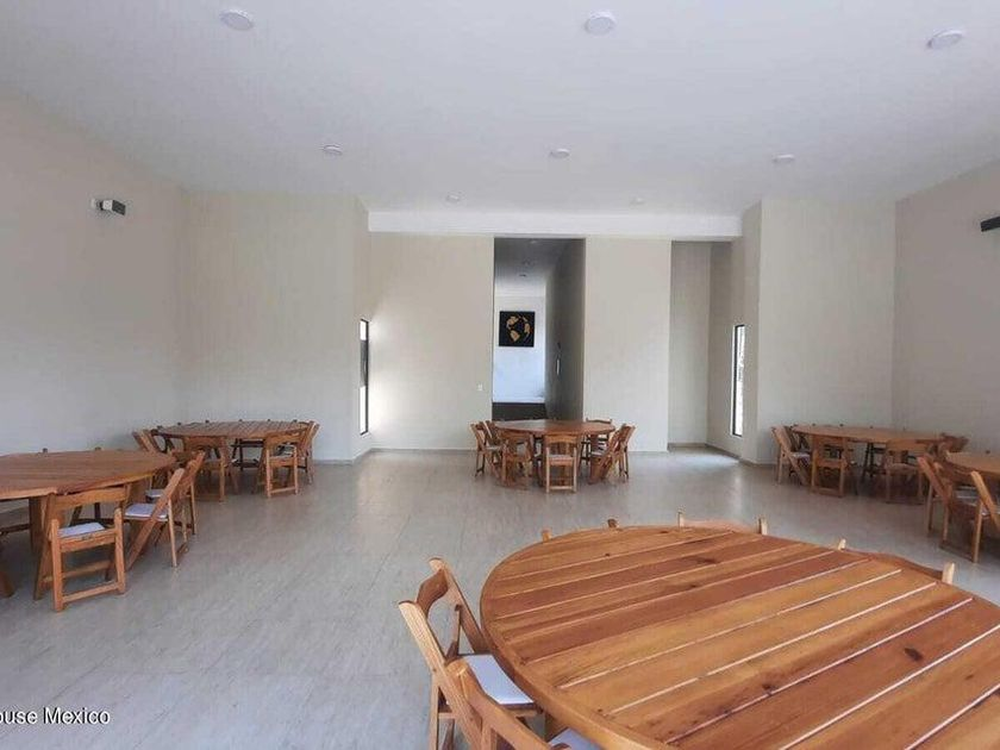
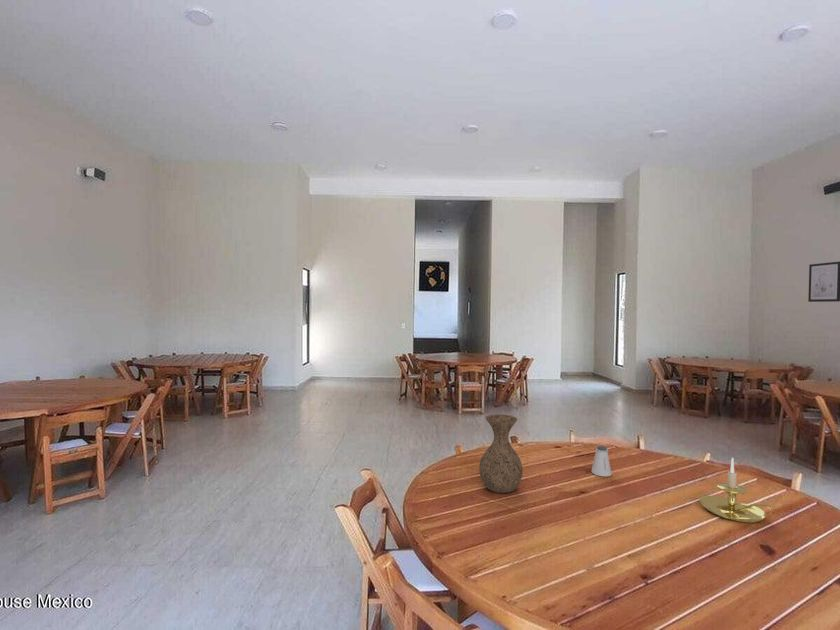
+ vase [478,413,523,494]
+ saltshaker [591,445,613,477]
+ candle holder [698,457,779,524]
+ wall art [807,260,840,303]
